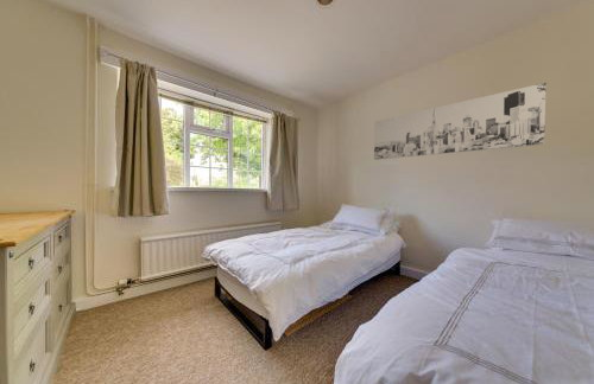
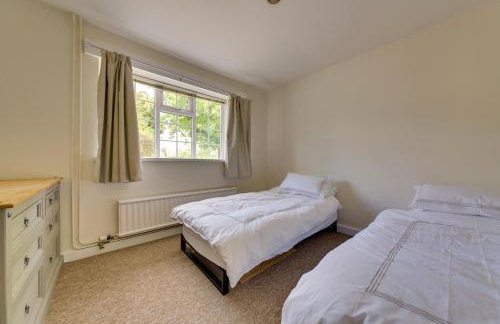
- wall art [373,82,548,161]
